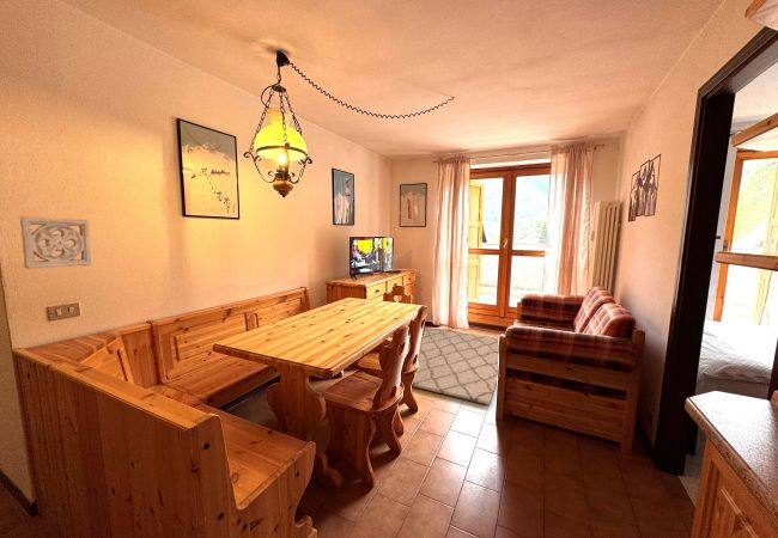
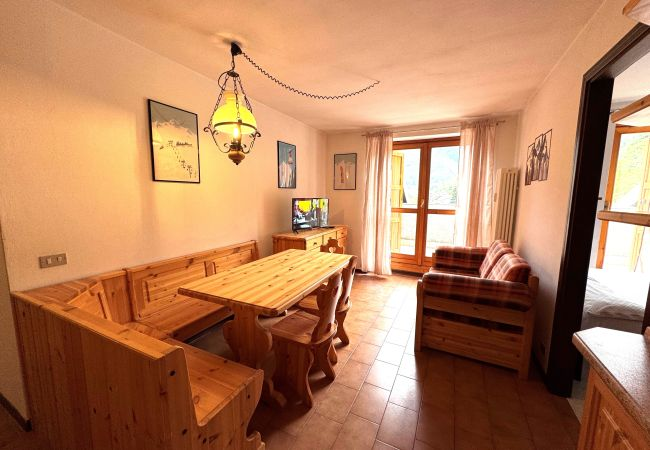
- rug [411,326,499,405]
- wall ornament [19,215,92,270]
